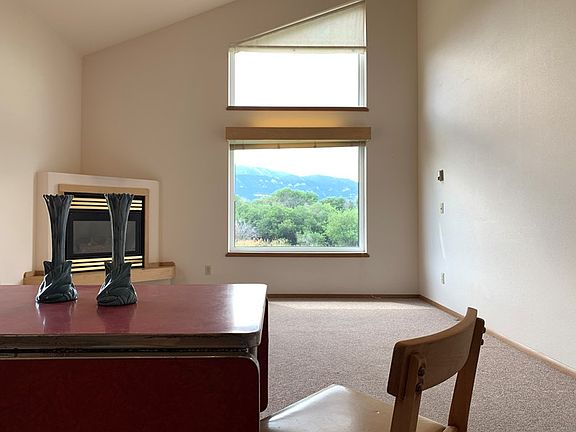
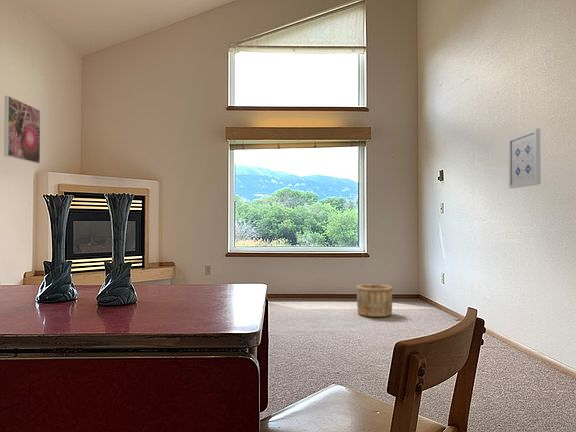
+ wall art [508,128,542,189]
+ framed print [3,95,41,164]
+ wooden bucket [355,283,394,318]
